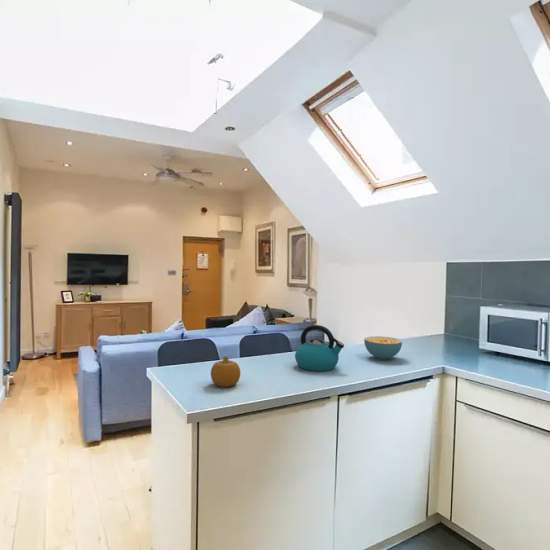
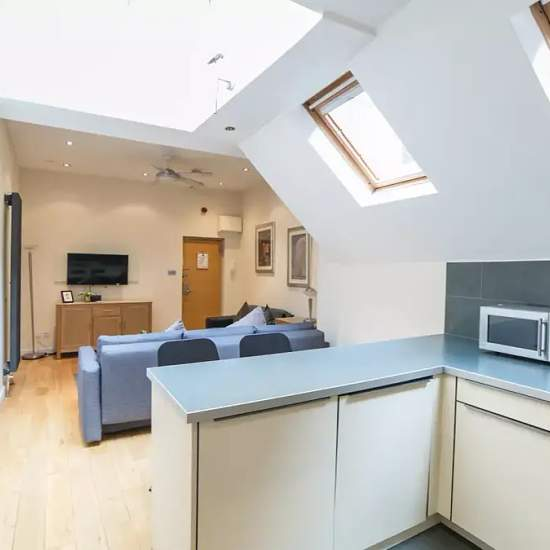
- kettle [294,324,345,372]
- fruit [210,355,241,388]
- cereal bowl [363,335,403,360]
